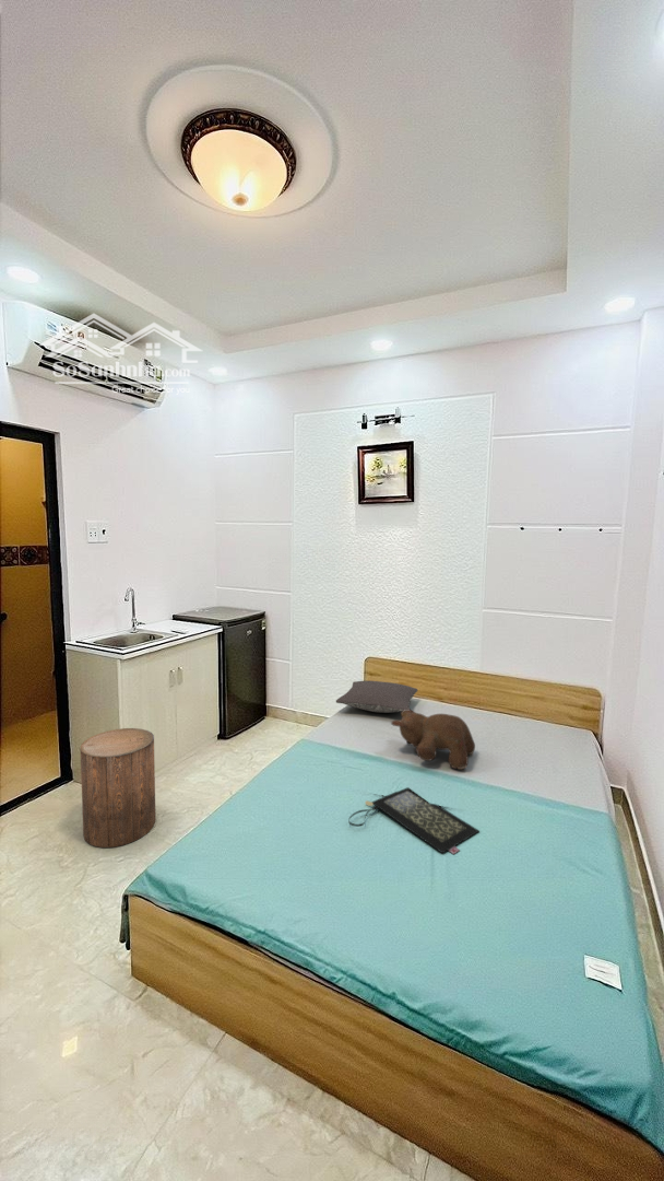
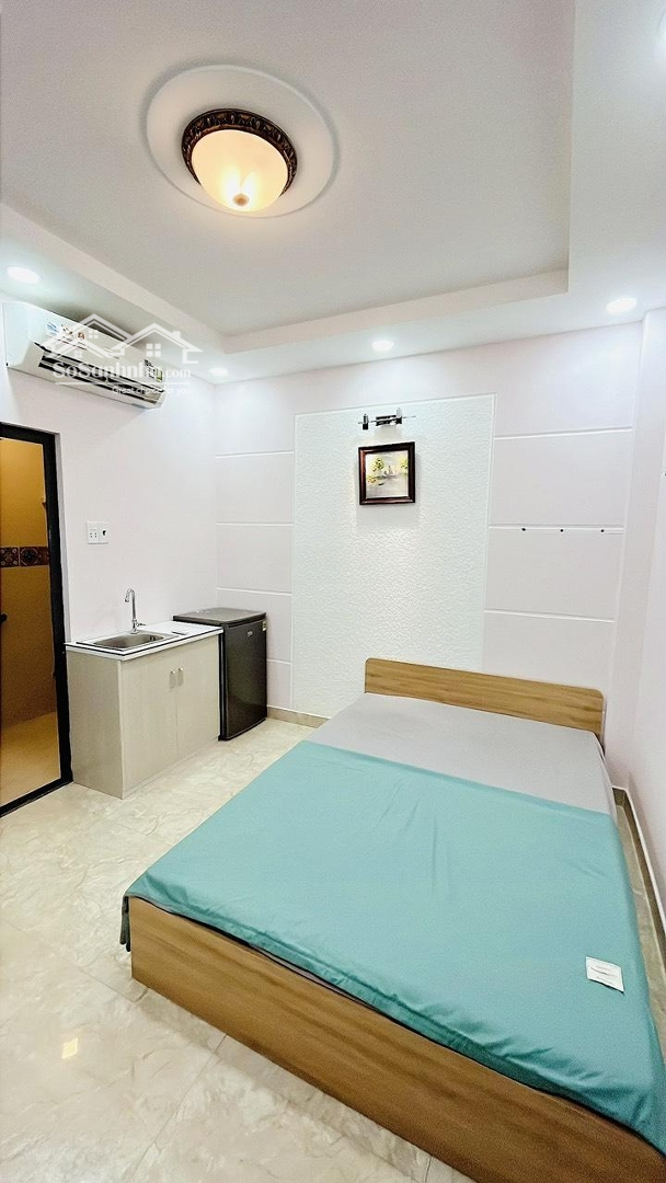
- clutch bag [347,786,481,855]
- stool [79,727,156,849]
- pillow [335,680,418,714]
- teddy bear [390,709,476,770]
